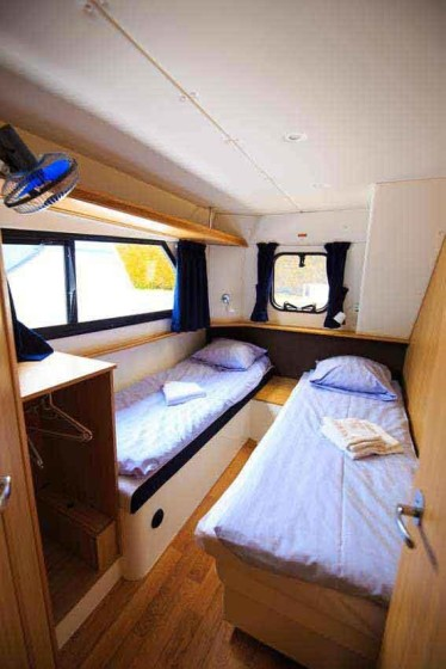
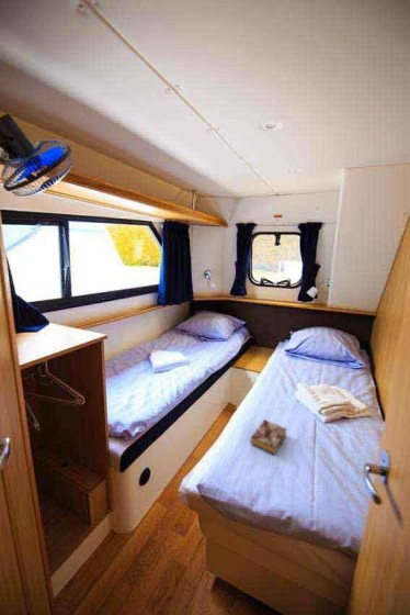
+ book [249,418,288,456]
